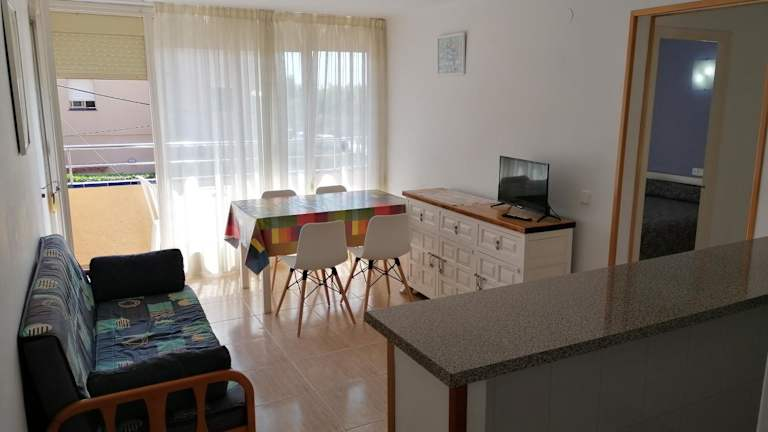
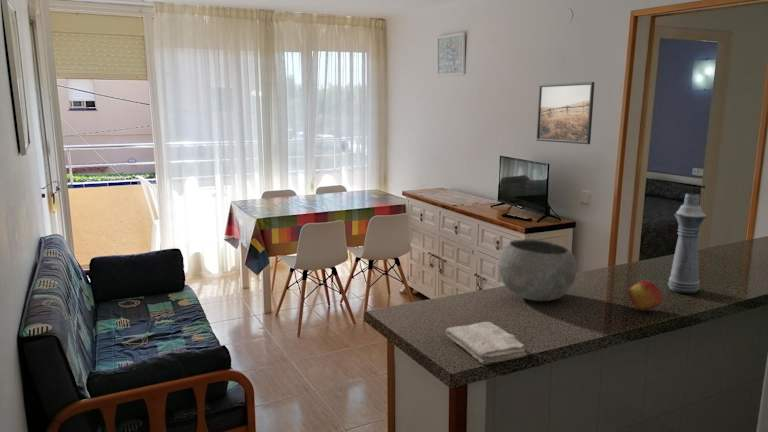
+ washcloth [444,321,527,365]
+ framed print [536,81,595,145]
+ bowl [497,238,578,302]
+ apple [627,279,663,311]
+ bottle [667,192,707,294]
